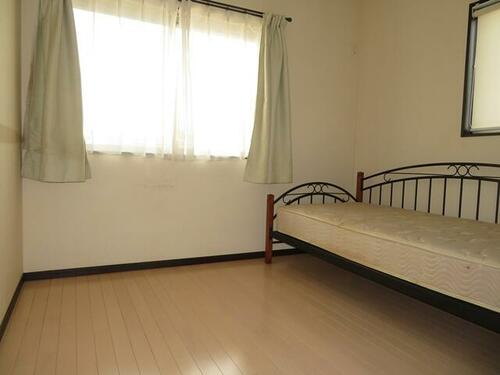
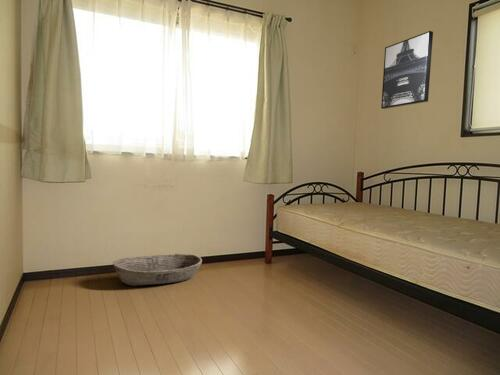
+ wall art [380,30,434,110]
+ basket [112,253,203,287]
